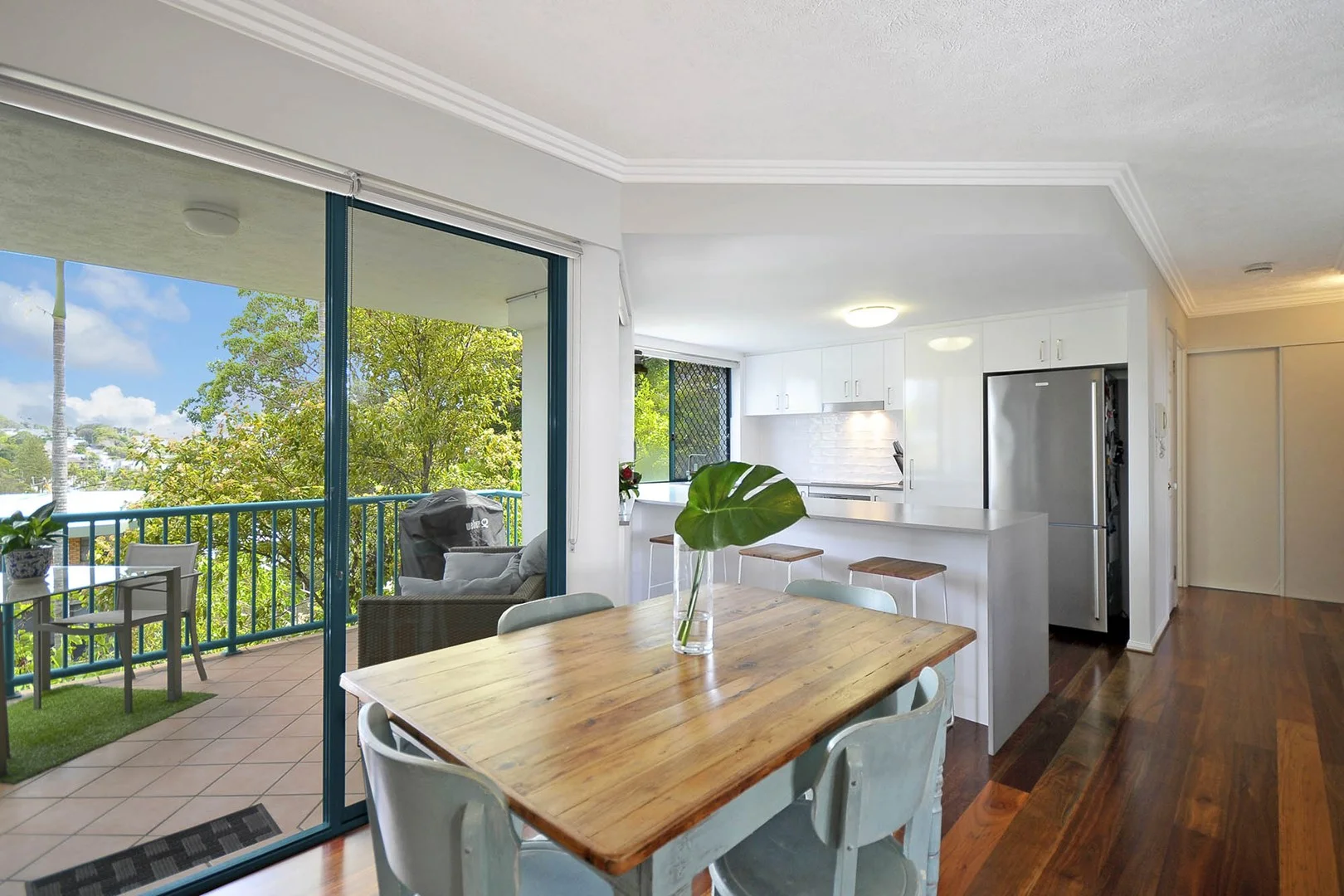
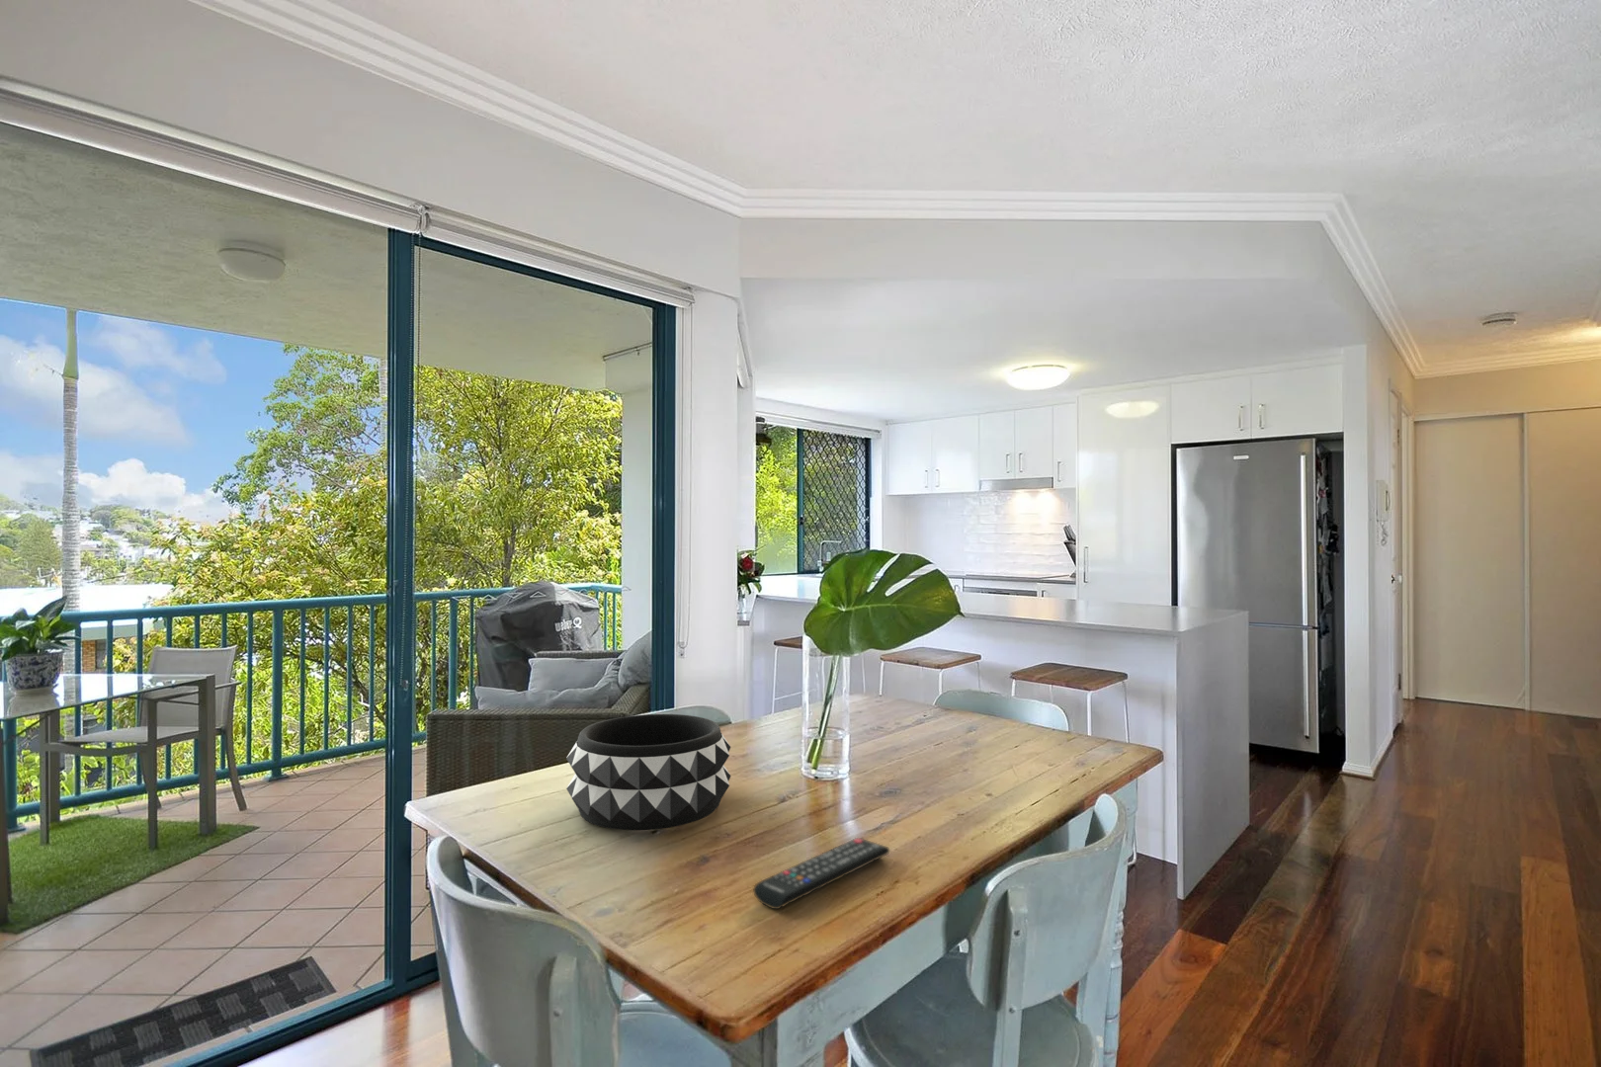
+ decorative bowl [566,713,733,831]
+ remote control [752,837,891,910]
